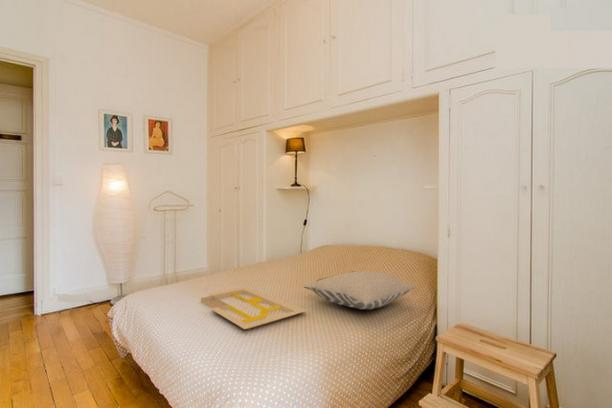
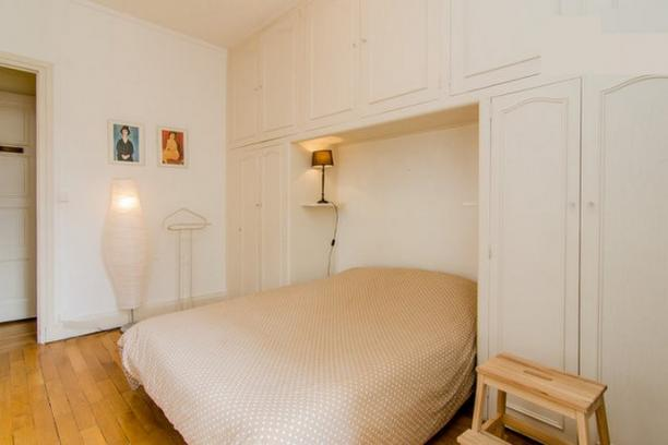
- pillow [303,270,416,310]
- serving tray [200,285,308,330]
